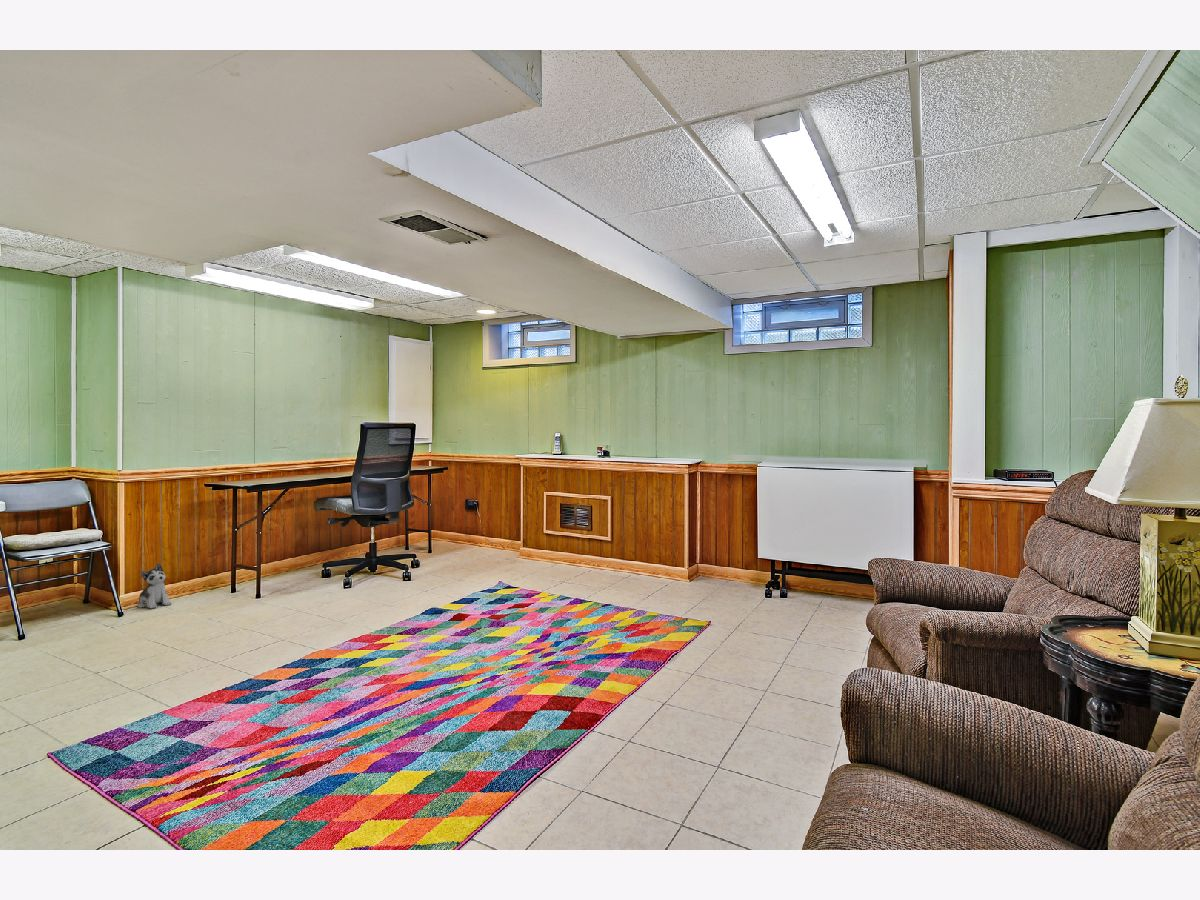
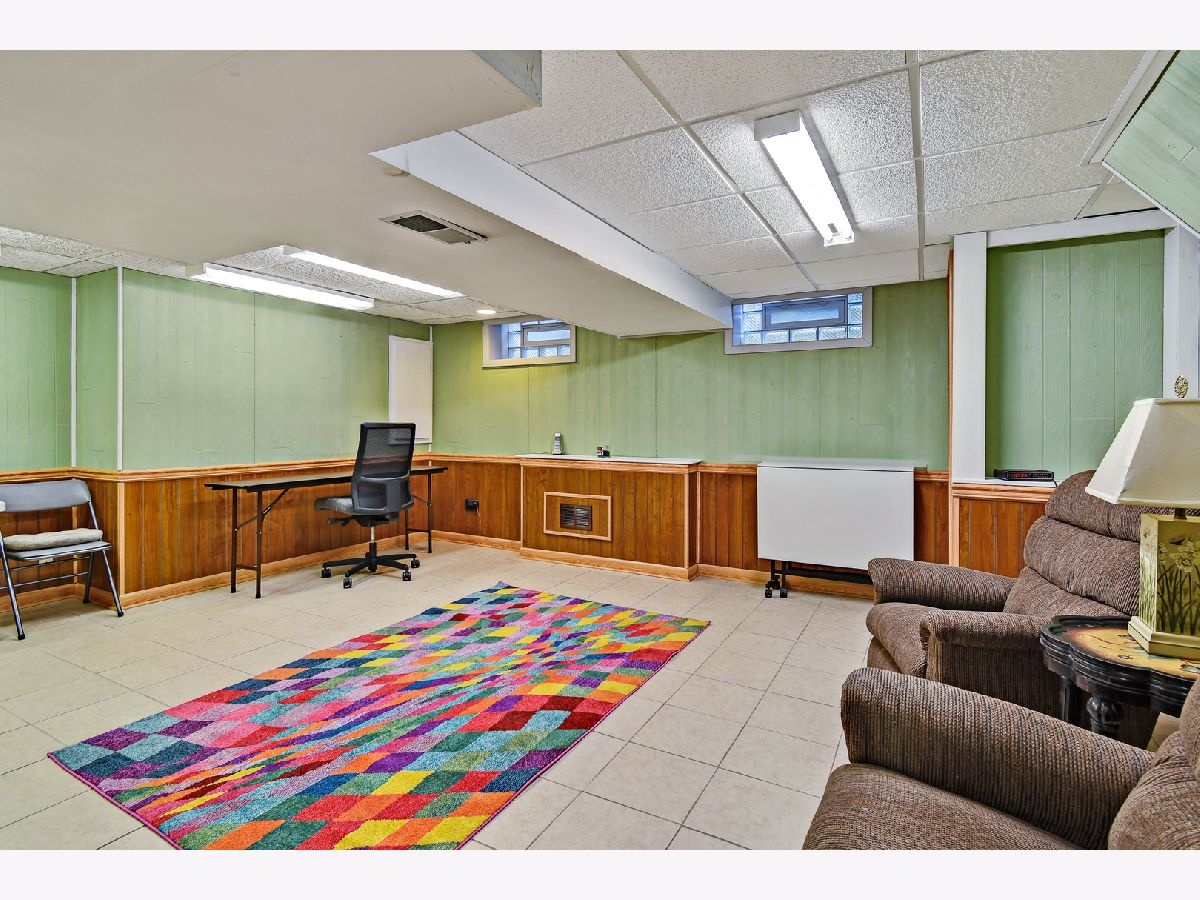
- plush toy [136,562,173,609]
